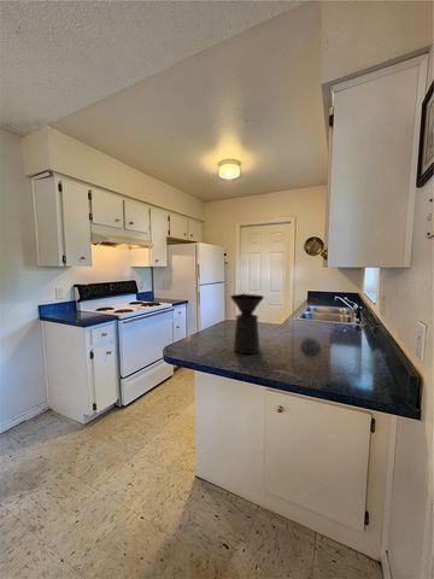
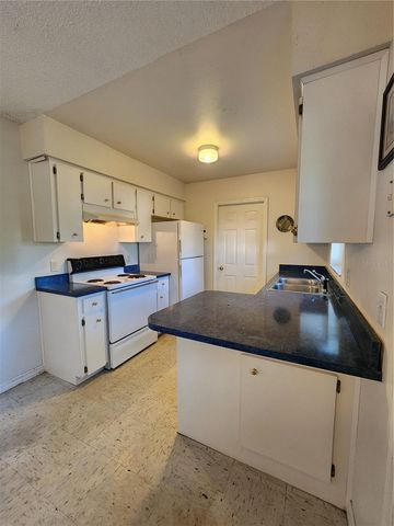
- coffee maker [229,293,265,355]
